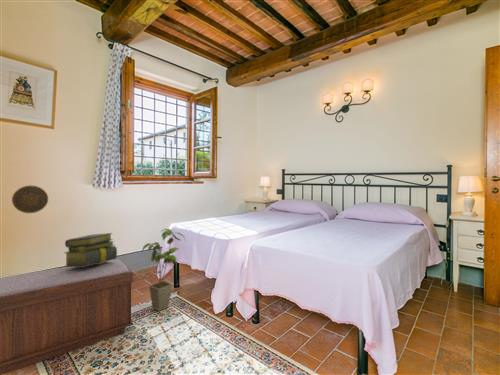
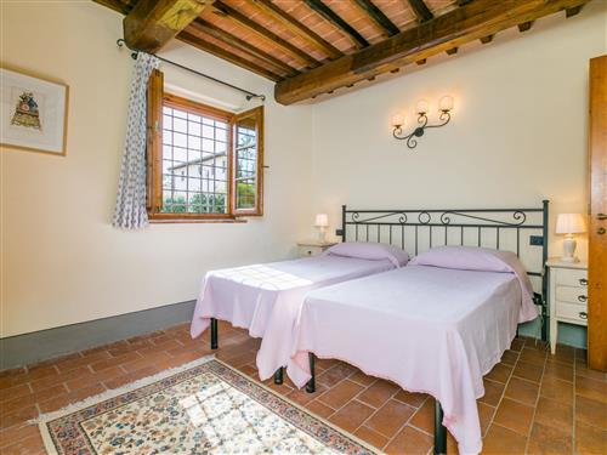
- stack of books [63,232,118,267]
- house plant [141,228,187,312]
- bench [0,258,134,375]
- decorative plate [11,185,49,214]
